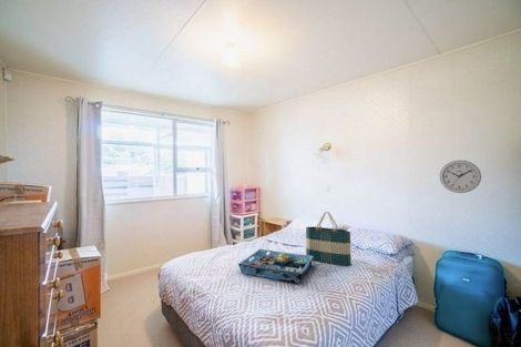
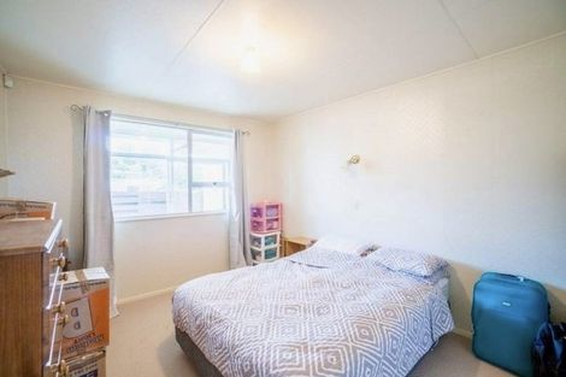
- wall clock [439,160,482,194]
- tote bag [305,211,353,267]
- serving tray [237,248,314,284]
